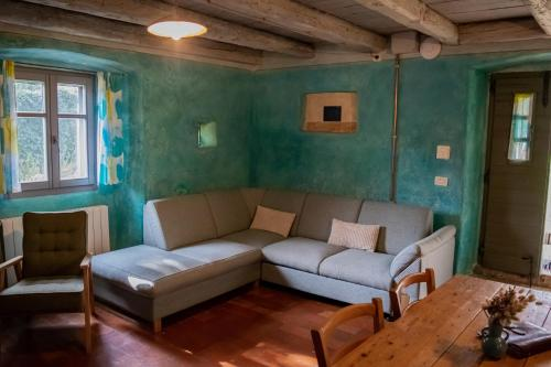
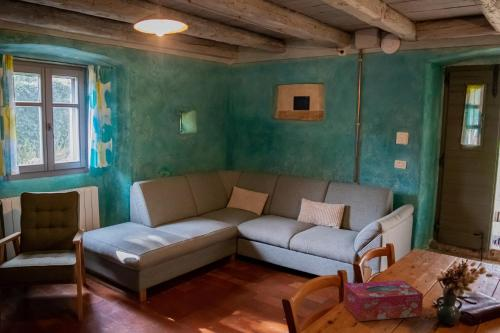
+ tissue box [342,280,424,322]
